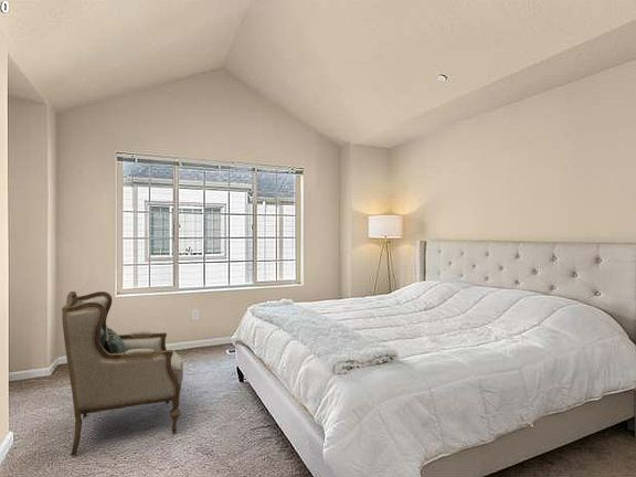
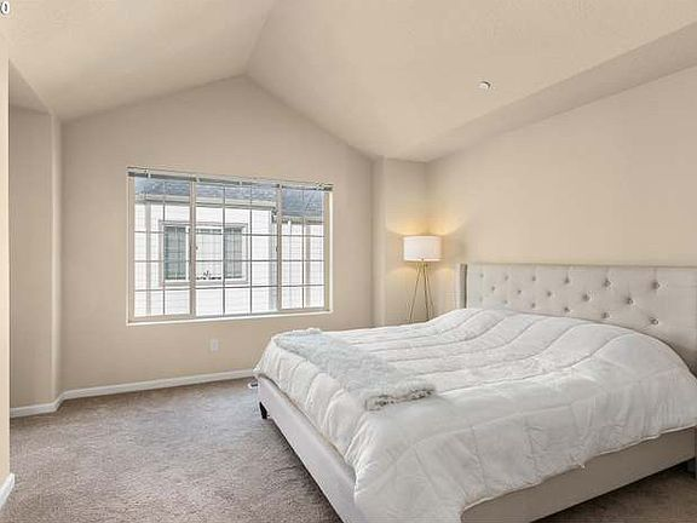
- armchair [61,290,184,457]
